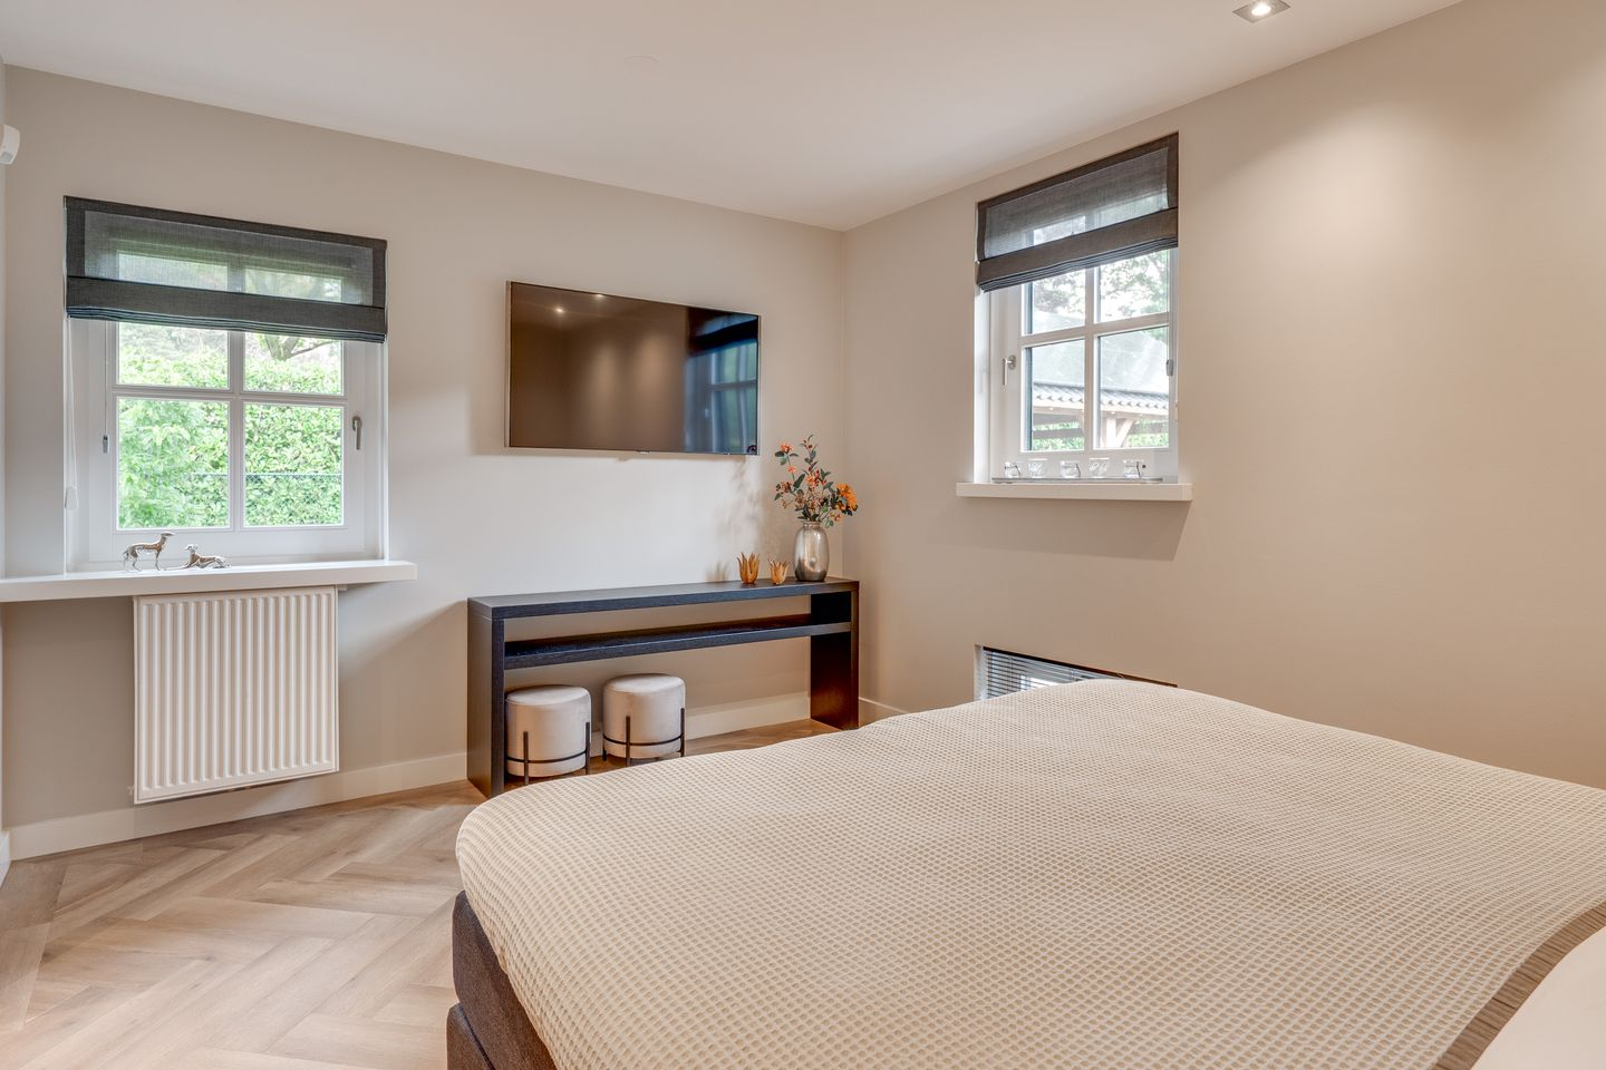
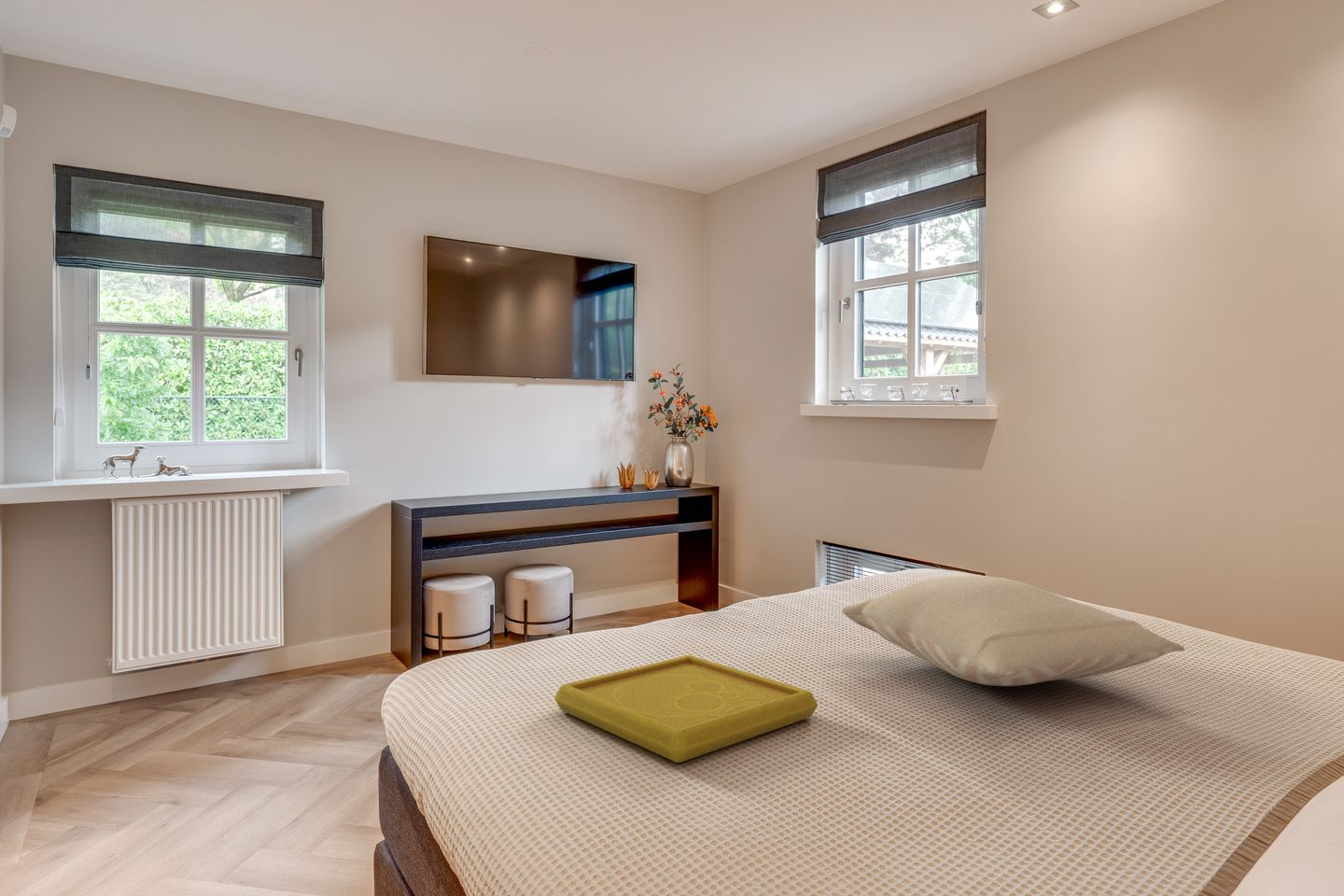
+ serving tray [553,654,819,763]
+ pillow [841,575,1185,687]
